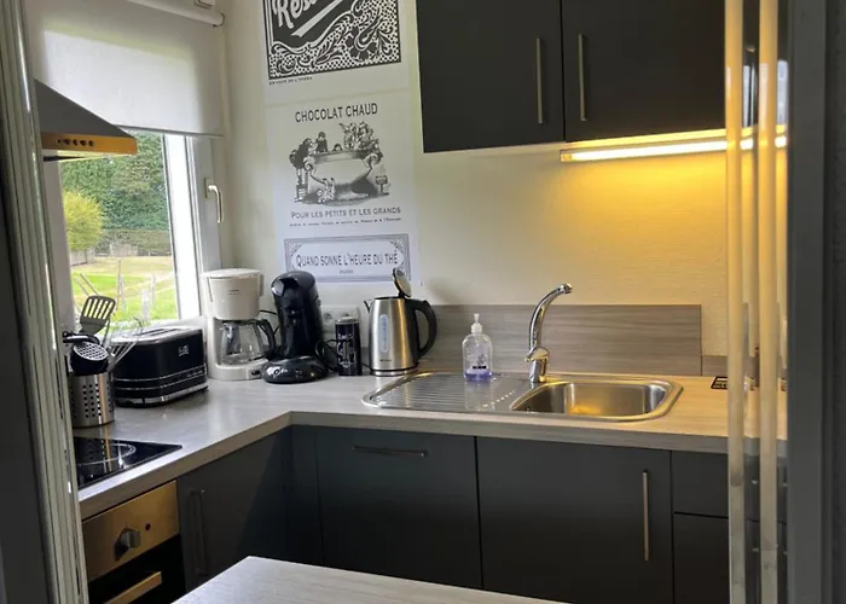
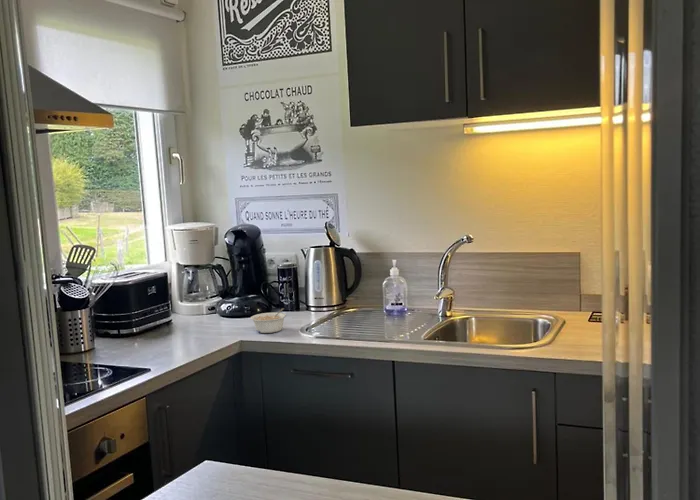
+ legume [250,307,288,334]
